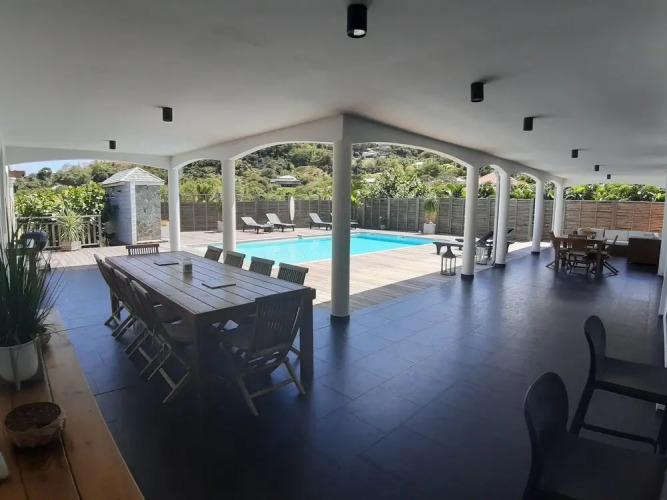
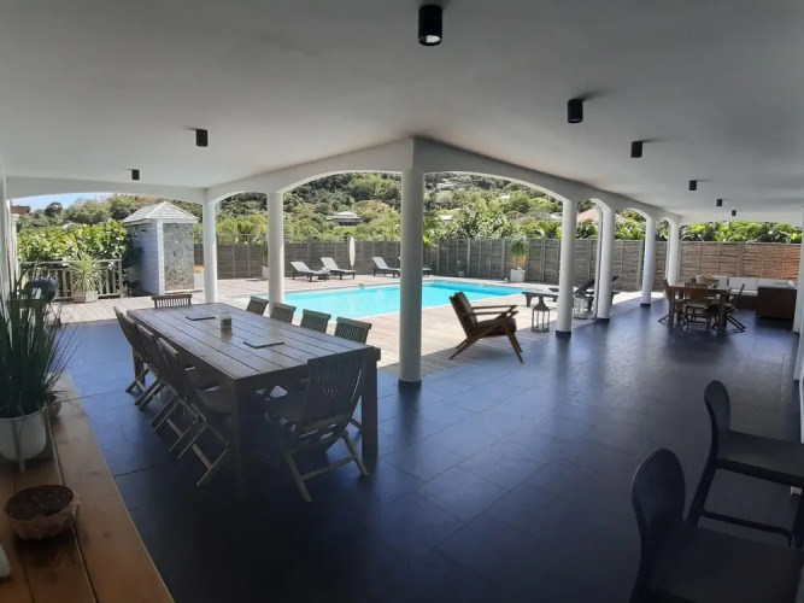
+ lounge chair [447,289,524,364]
